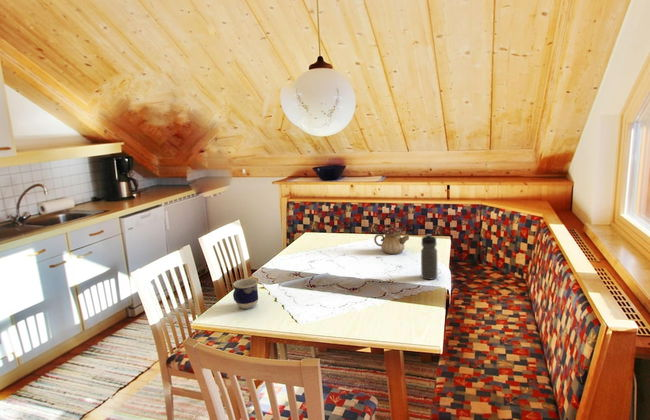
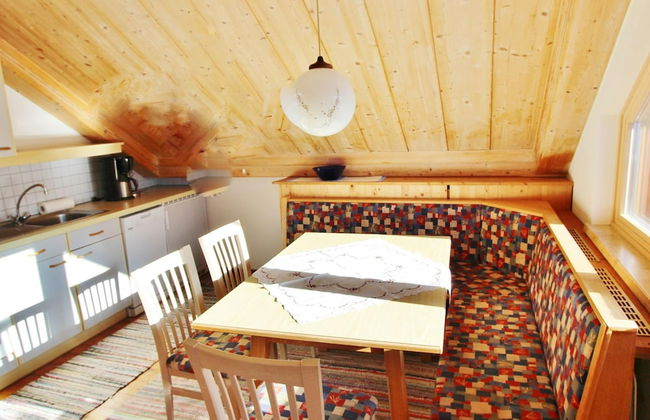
- water bottle [420,233,438,280]
- teapot [373,223,410,255]
- cup [232,277,259,310]
